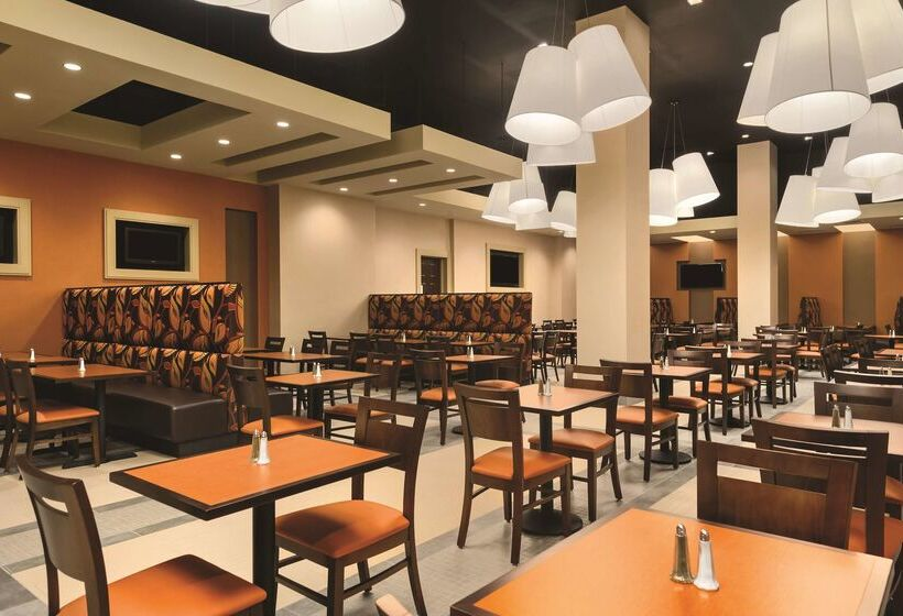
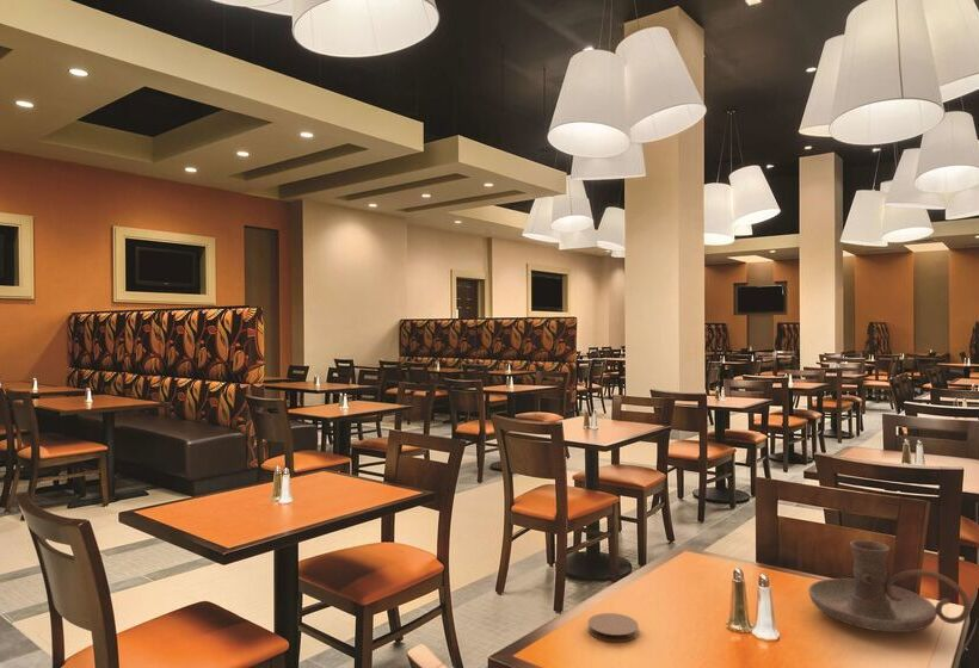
+ coaster [586,612,640,643]
+ candle holder [807,539,972,633]
